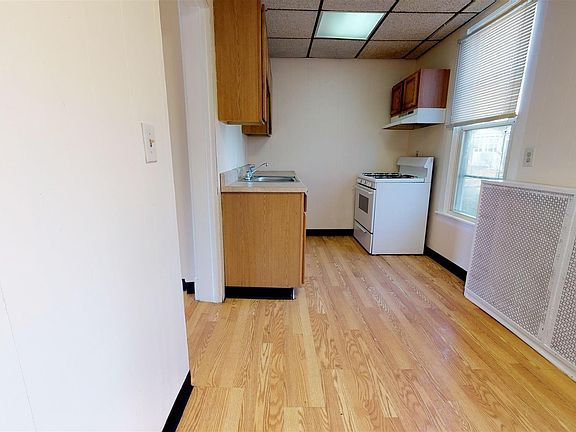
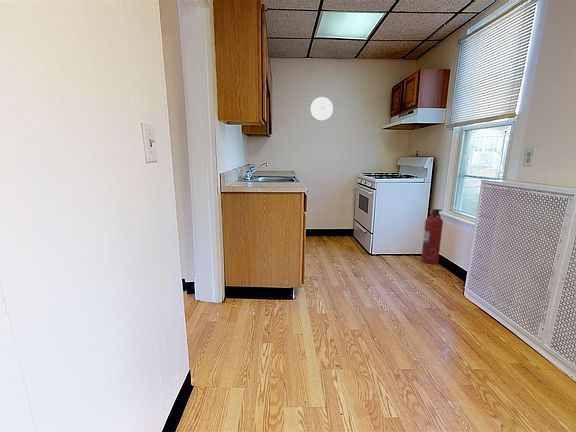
+ fire extinguisher [420,208,444,265]
+ wall clock [309,96,334,122]
